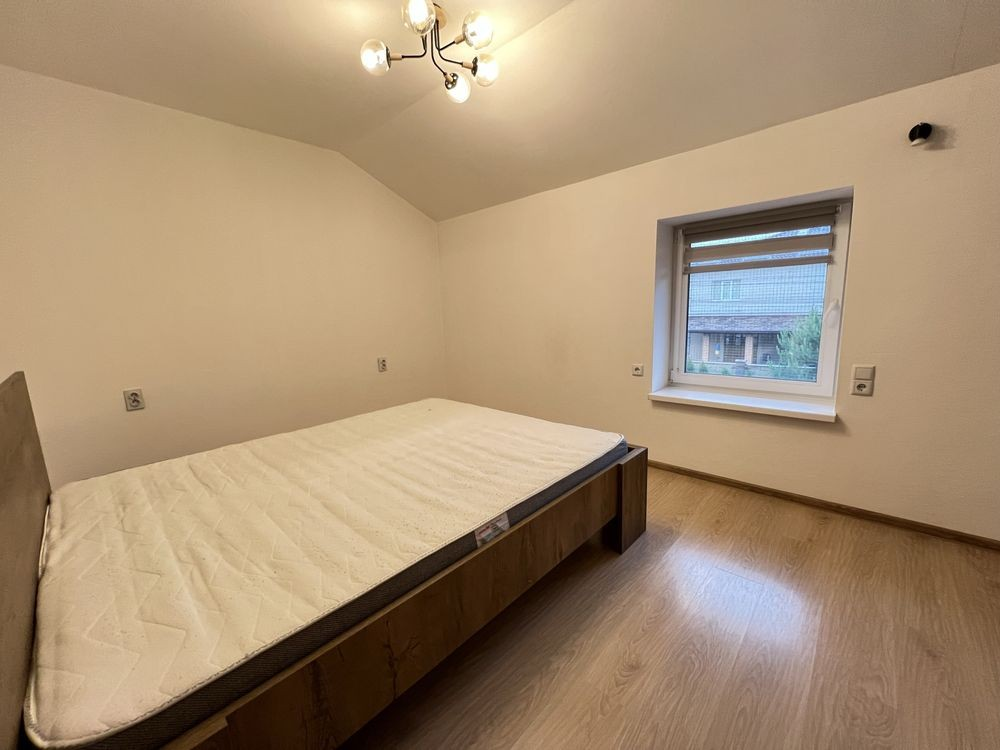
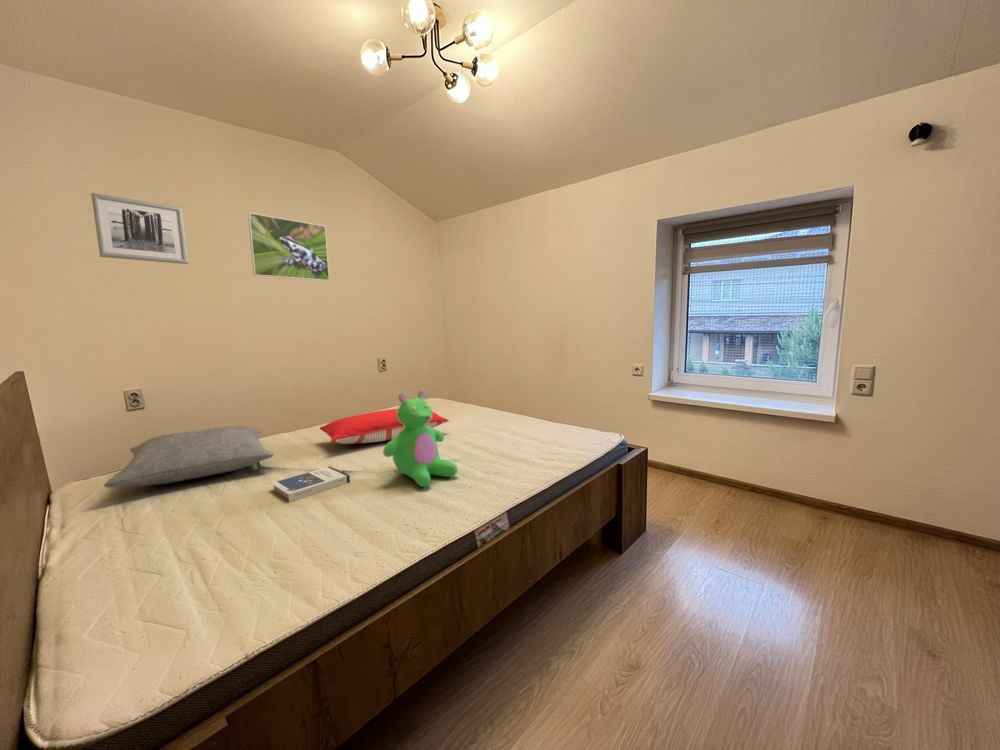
+ pillow [103,425,274,488]
+ wall art [90,192,189,265]
+ hardback book [270,465,351,503]
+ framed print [247,212,330,282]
+ pillow [319,408,450,445]
+ teddy bear [382,388,458,488]
